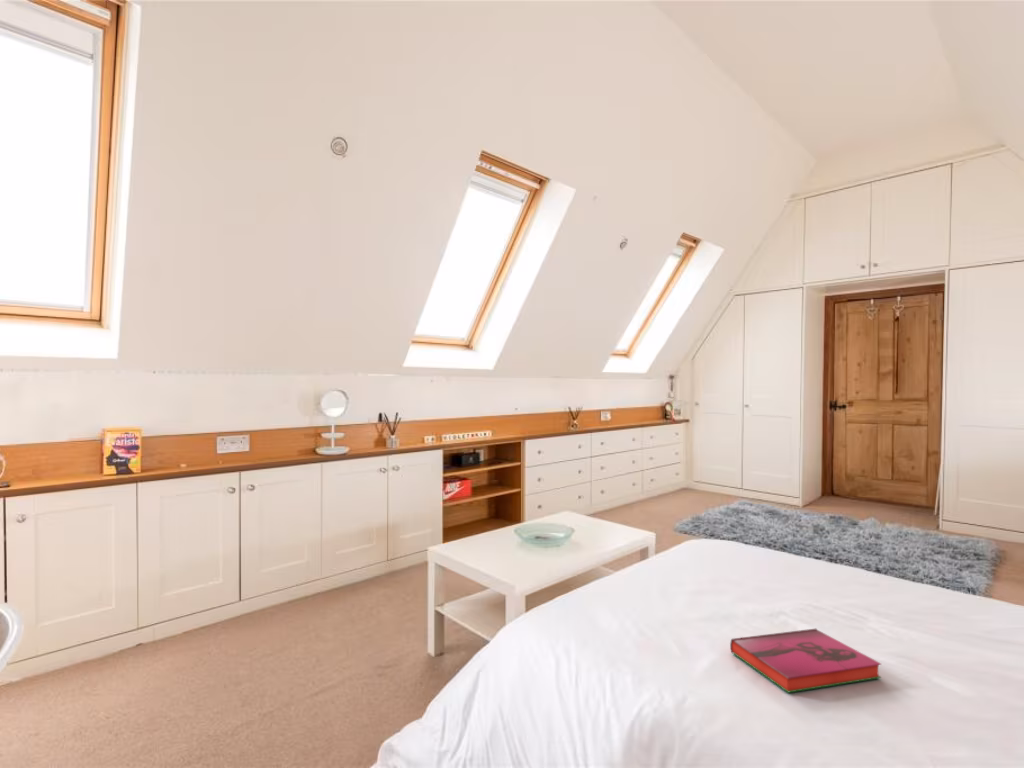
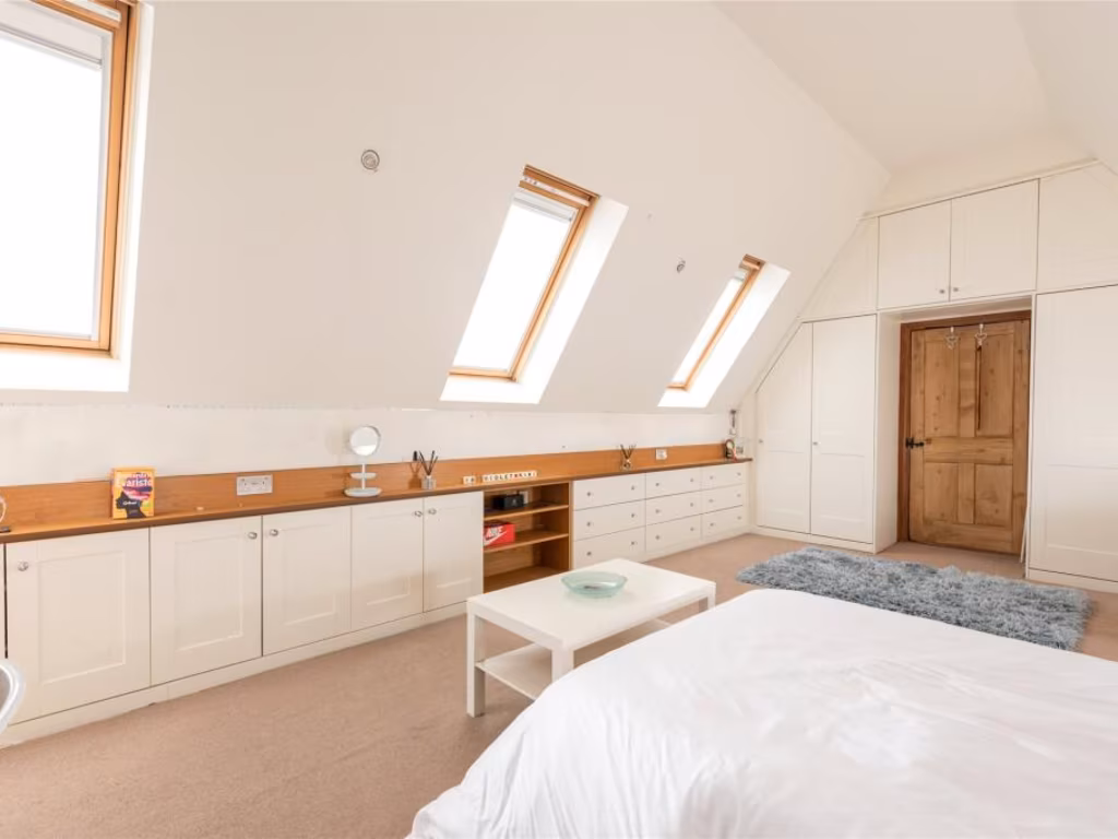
- hardback book [729,628,882,694]
